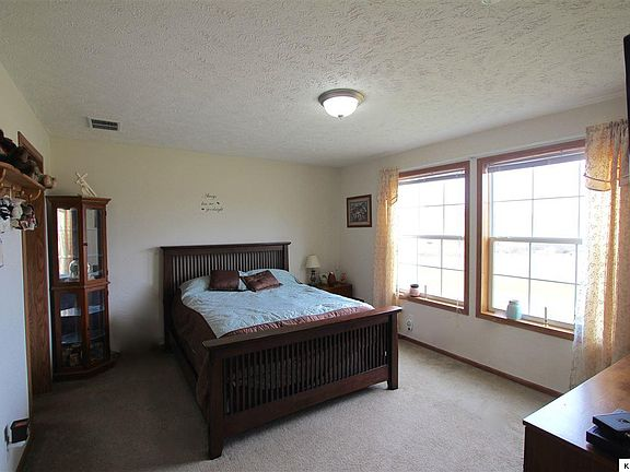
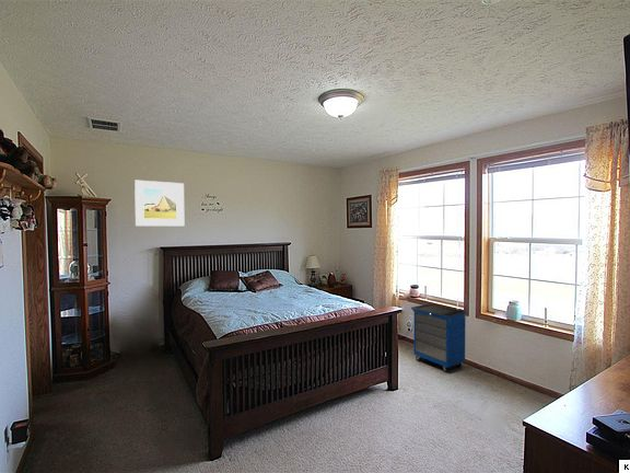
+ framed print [133,180,185,227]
+ cabinet [410,302,467,373]
